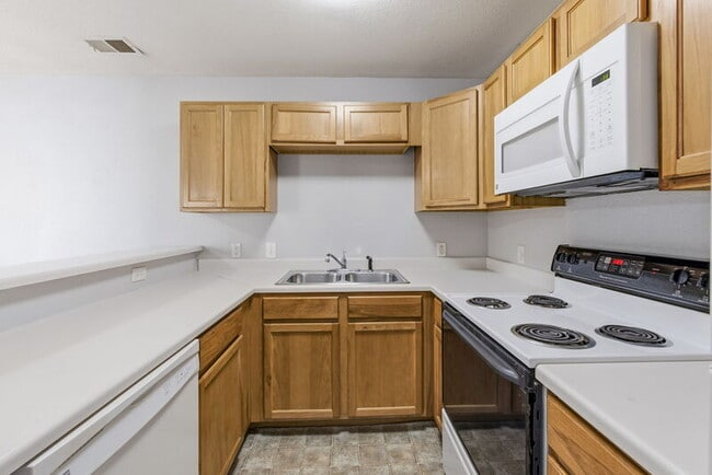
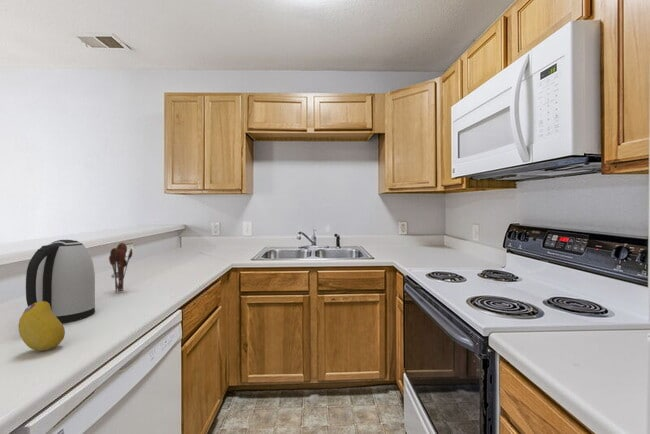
+ fruit [18,301,66,352]
+ kettle [25,239,96,324]
+ utensil holder [108,242,134,293]
